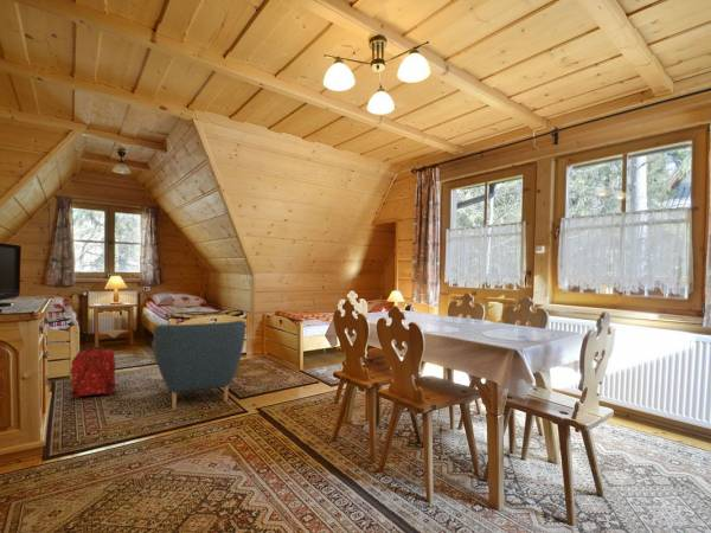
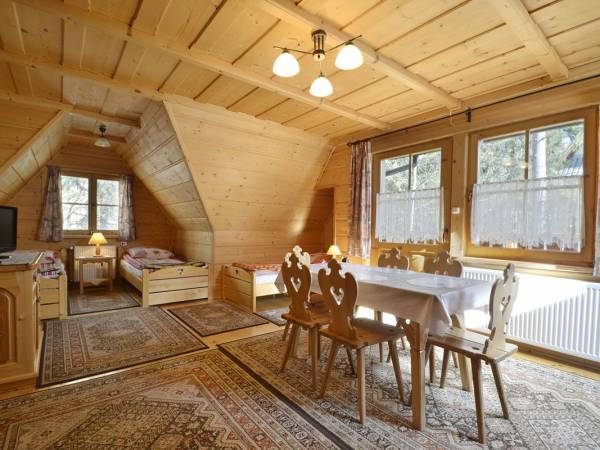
- armchair [150,320,246,410]
- backpack [66,345,117,399]
